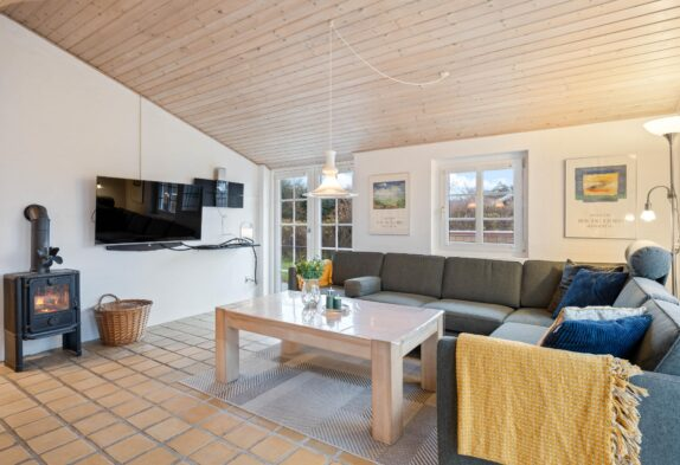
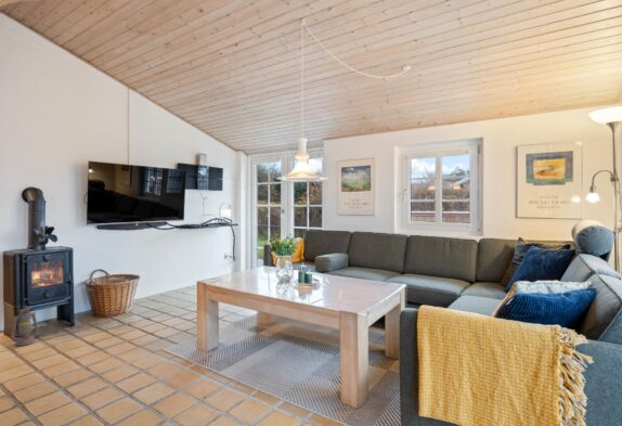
+ lantern [10,307,40,347]
